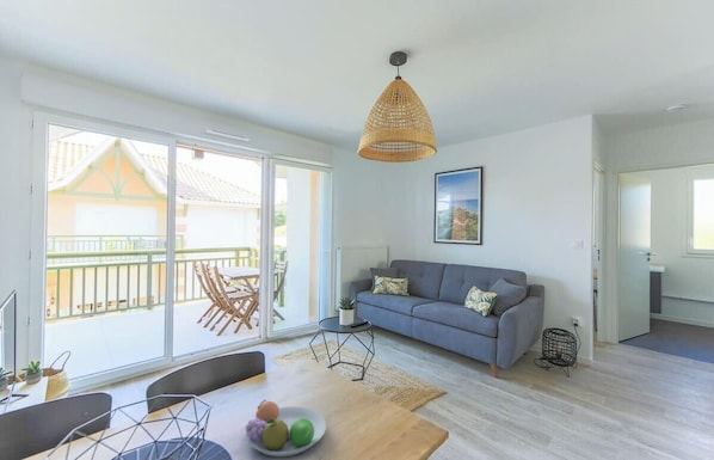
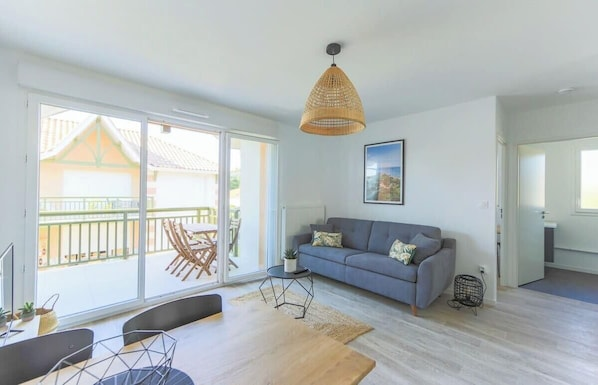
- fruit bowl [245,399,327,458]
